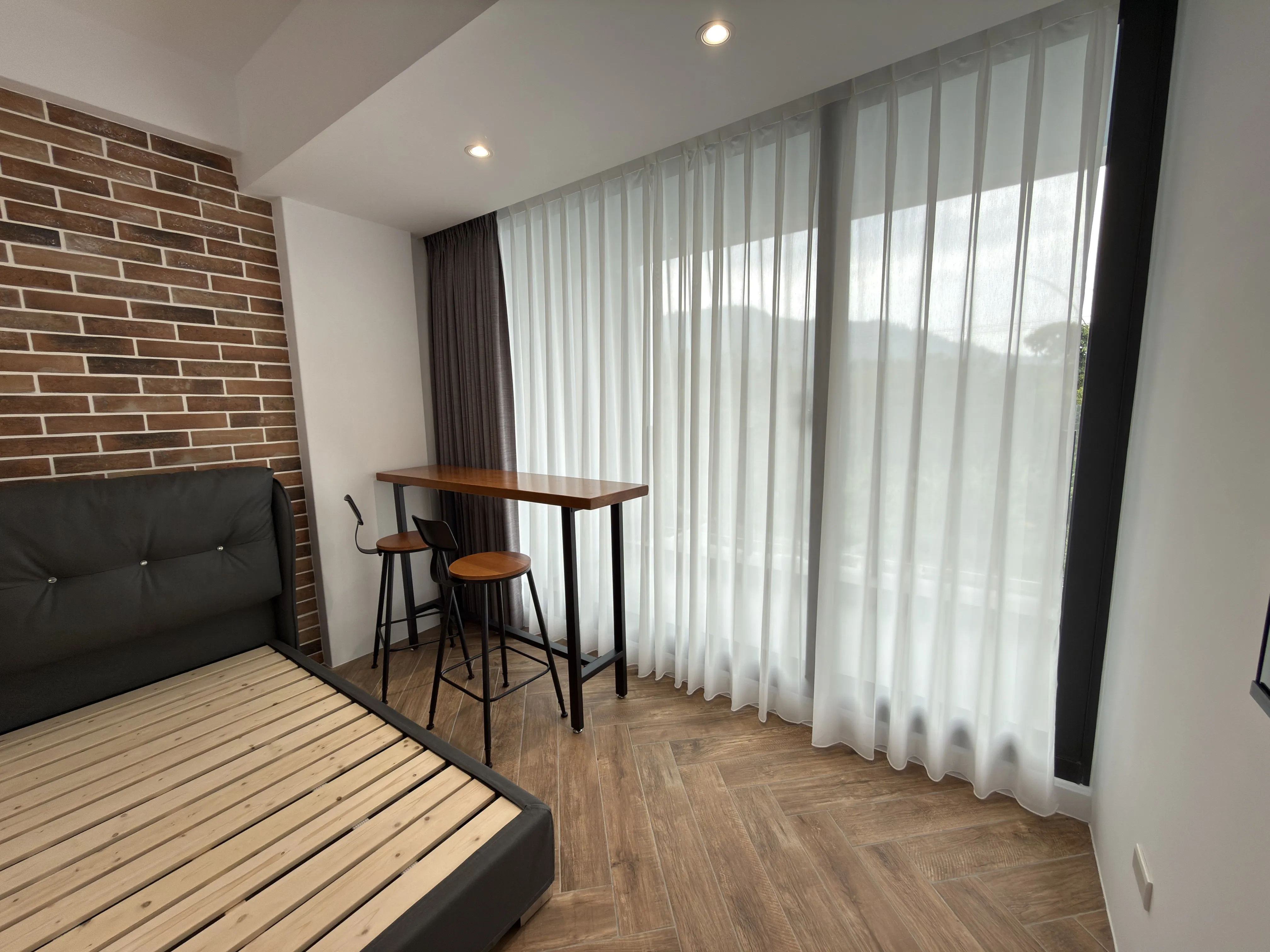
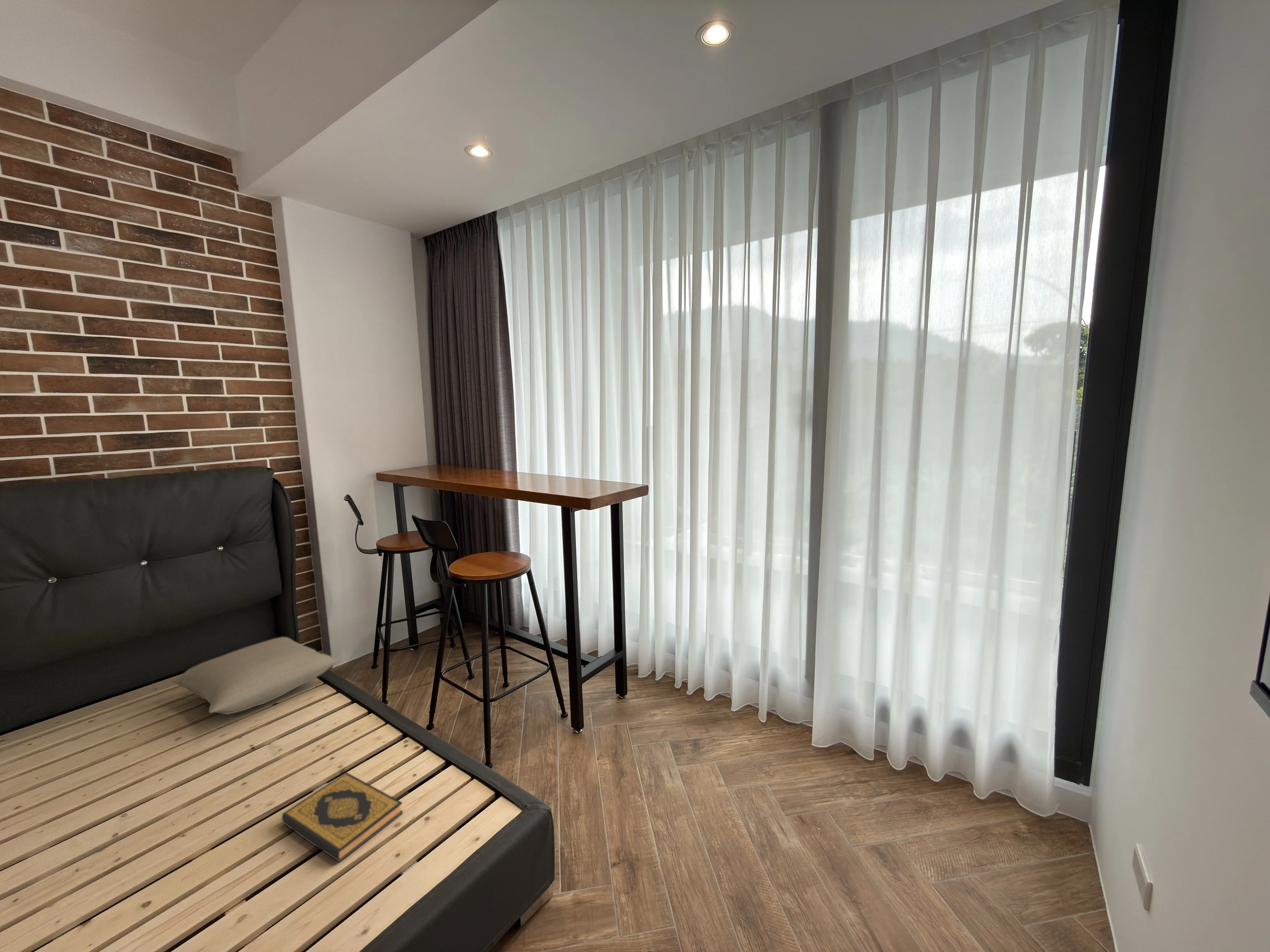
+ hardback book [282,772,403,862]
+ pillow [170,637,340,714]
